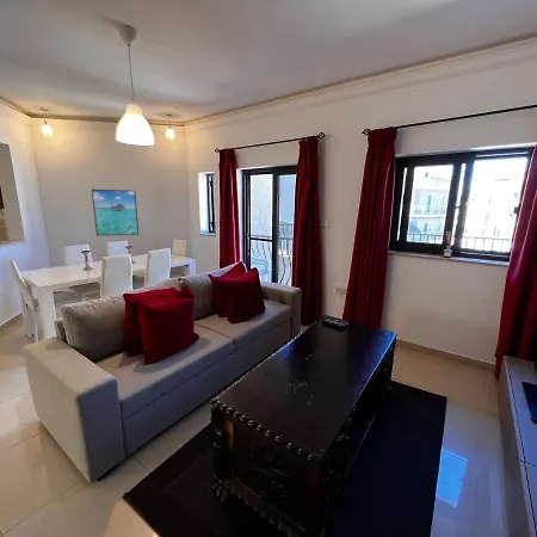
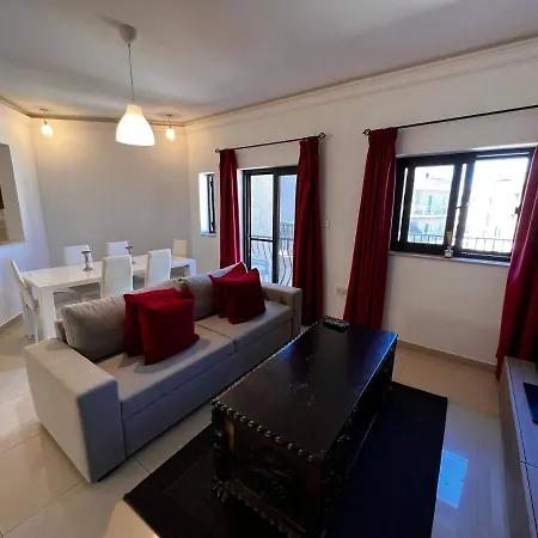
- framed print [91,189,140,237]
